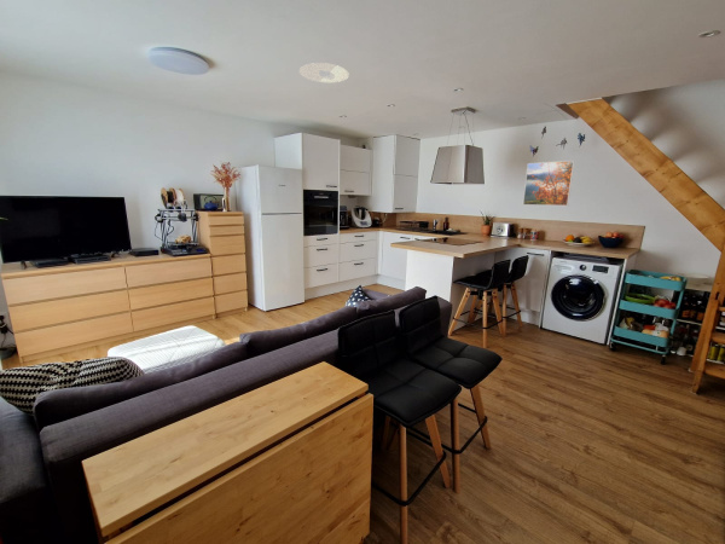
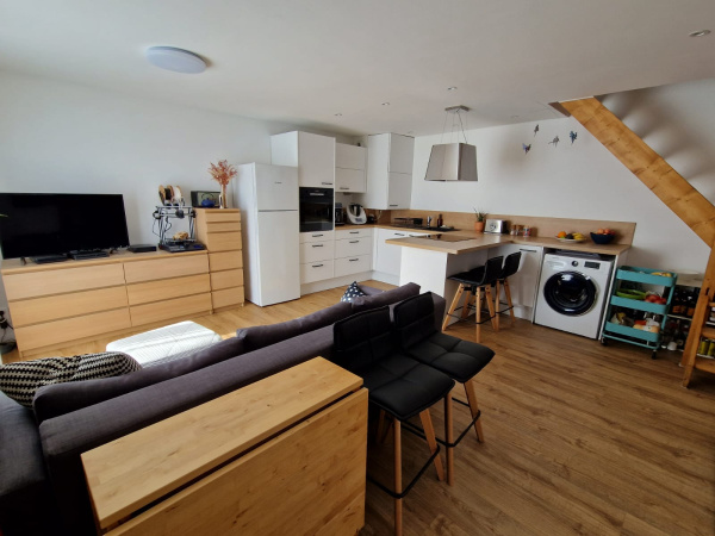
- recessed light [298,62,350,83]
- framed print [522,160,575,207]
